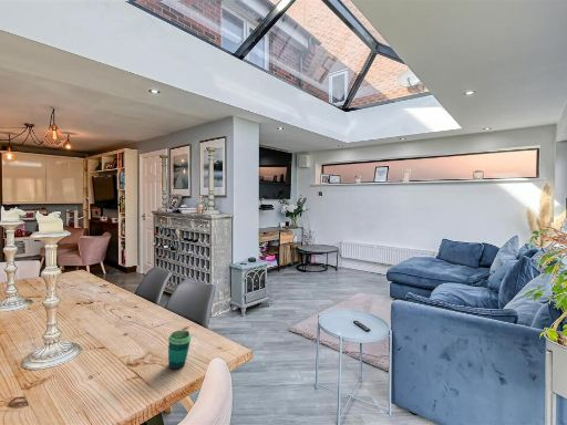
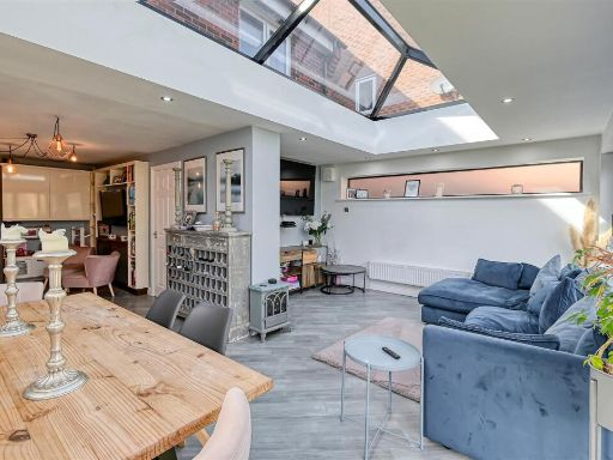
- cup [167,329,193,370]
